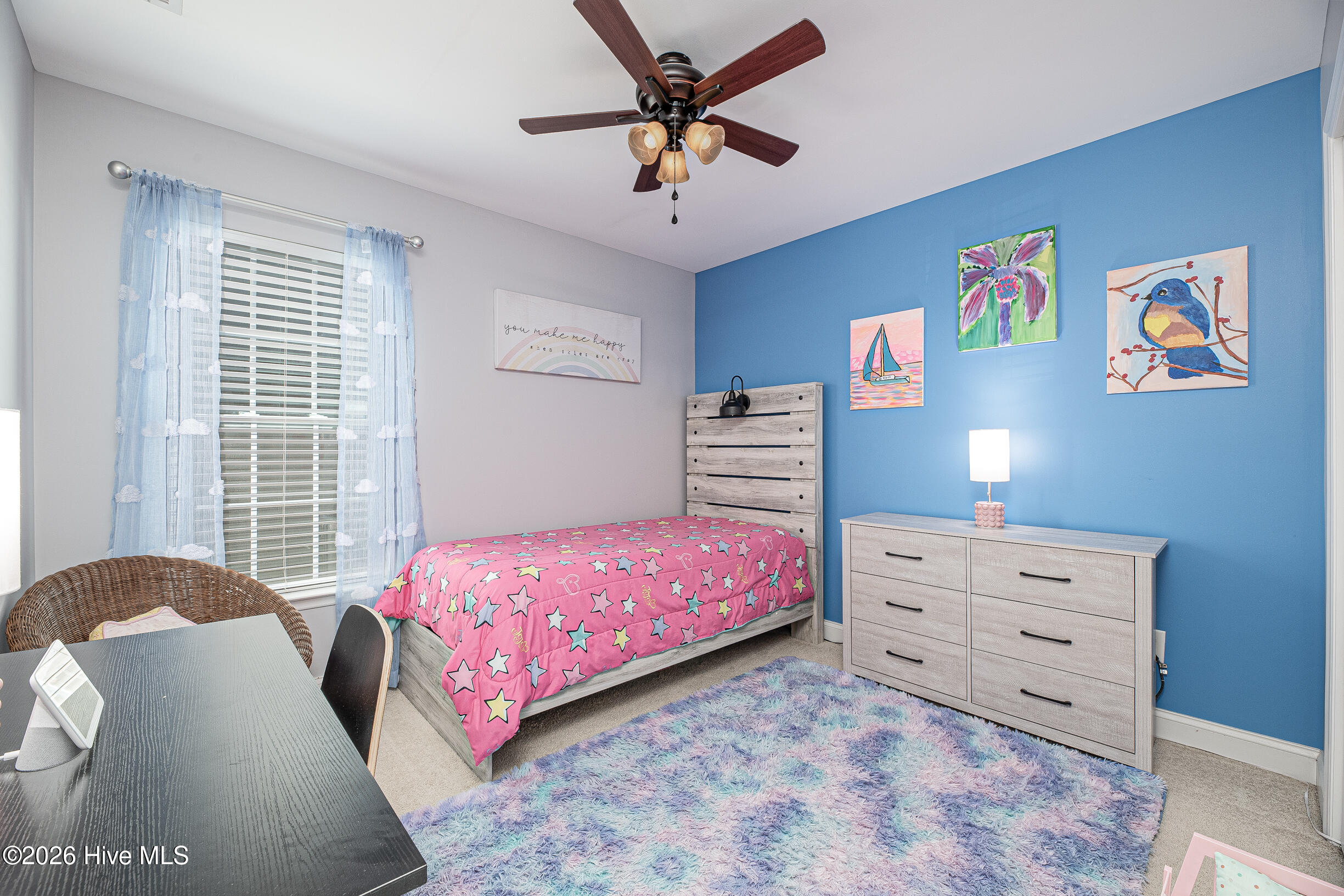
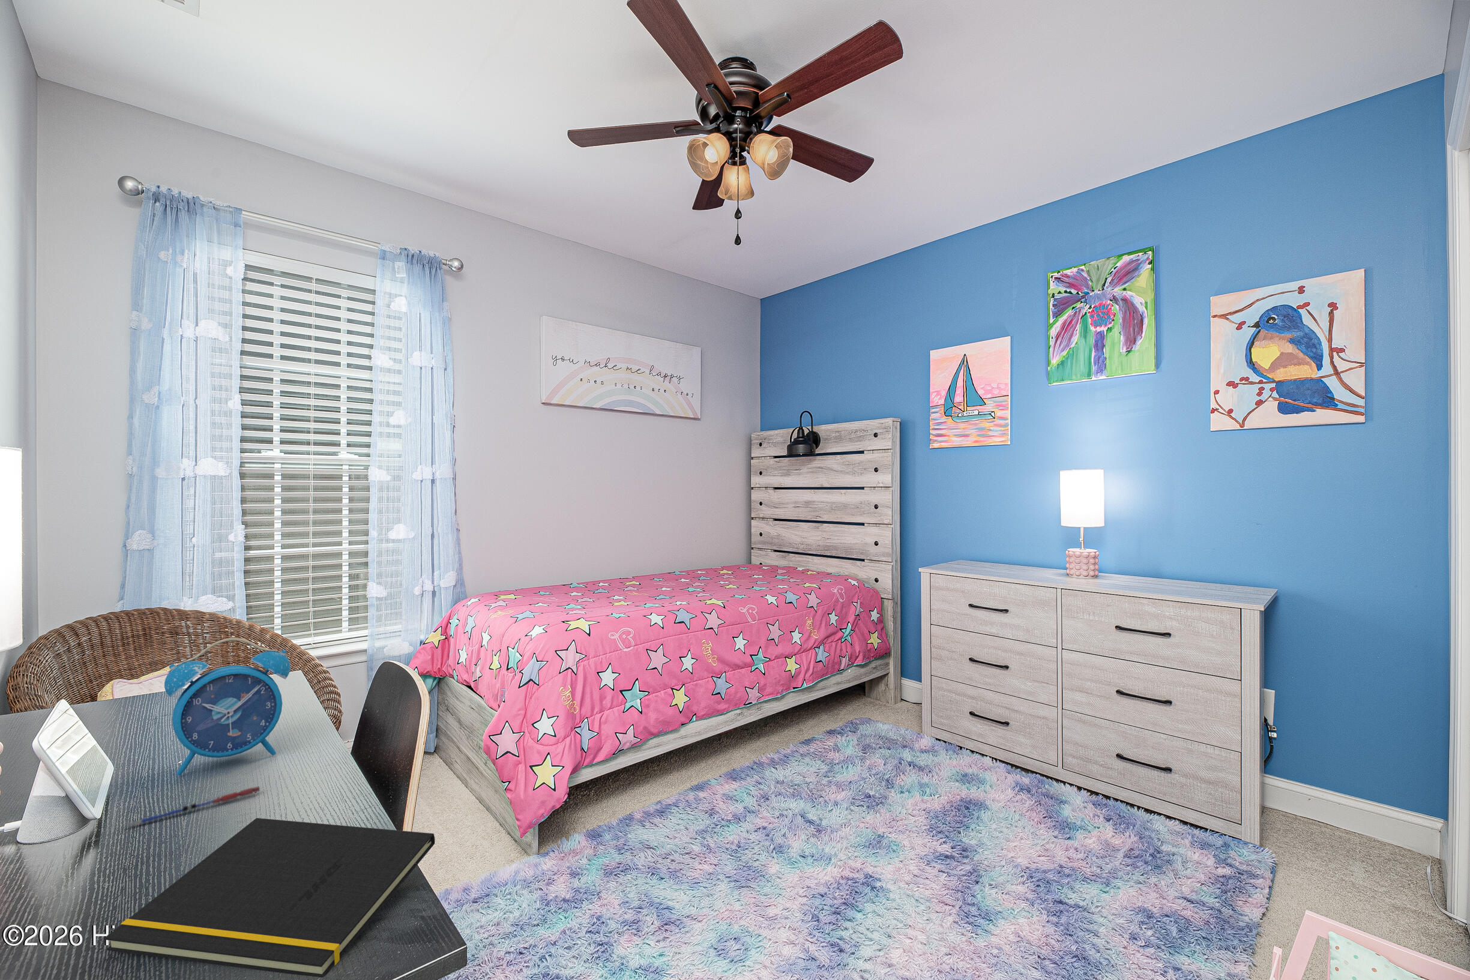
+ alarm clock [164,638,291,775]
+ notepad [104,817,435,978]
+ pen [128,786,260,828]
